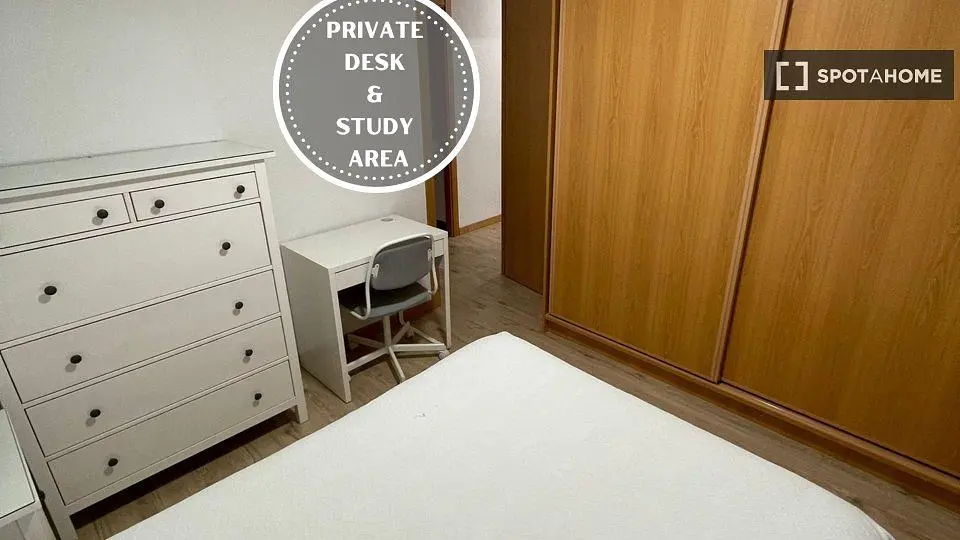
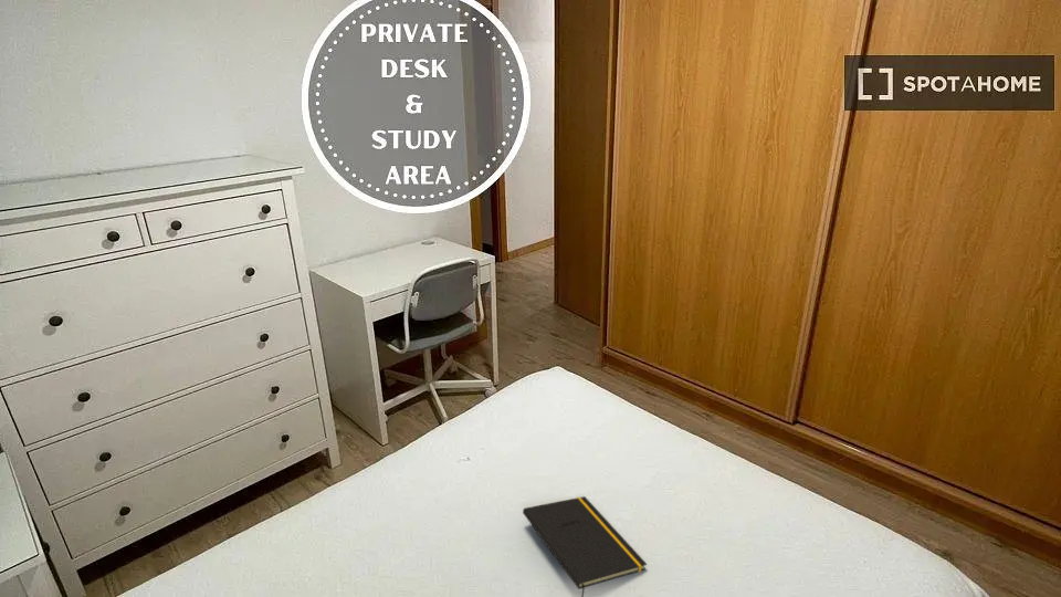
+ notepad [522,495,648,597]
